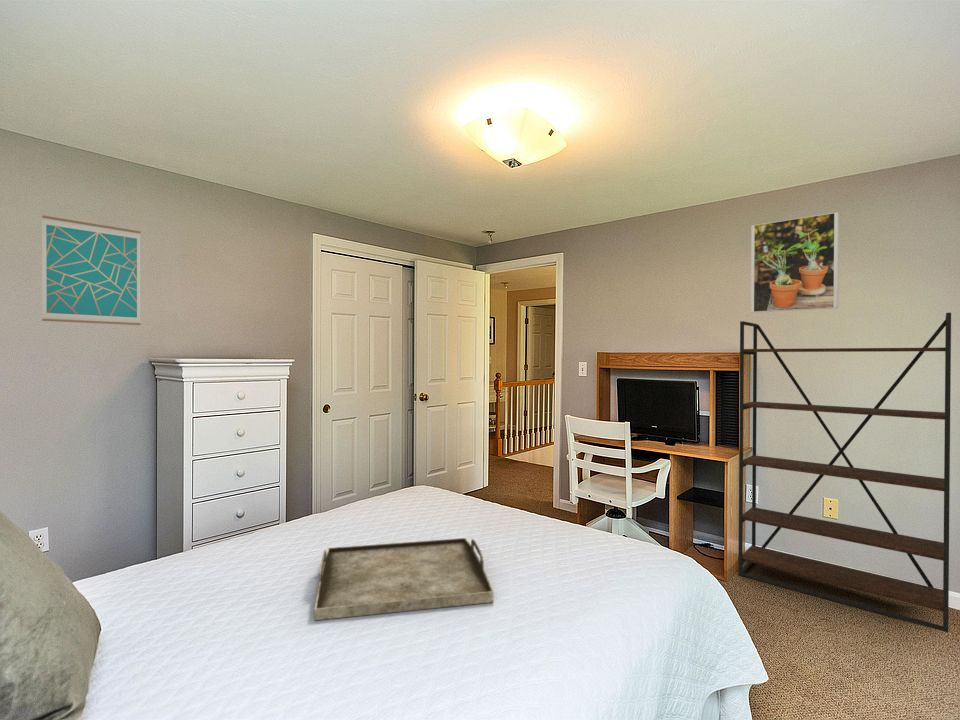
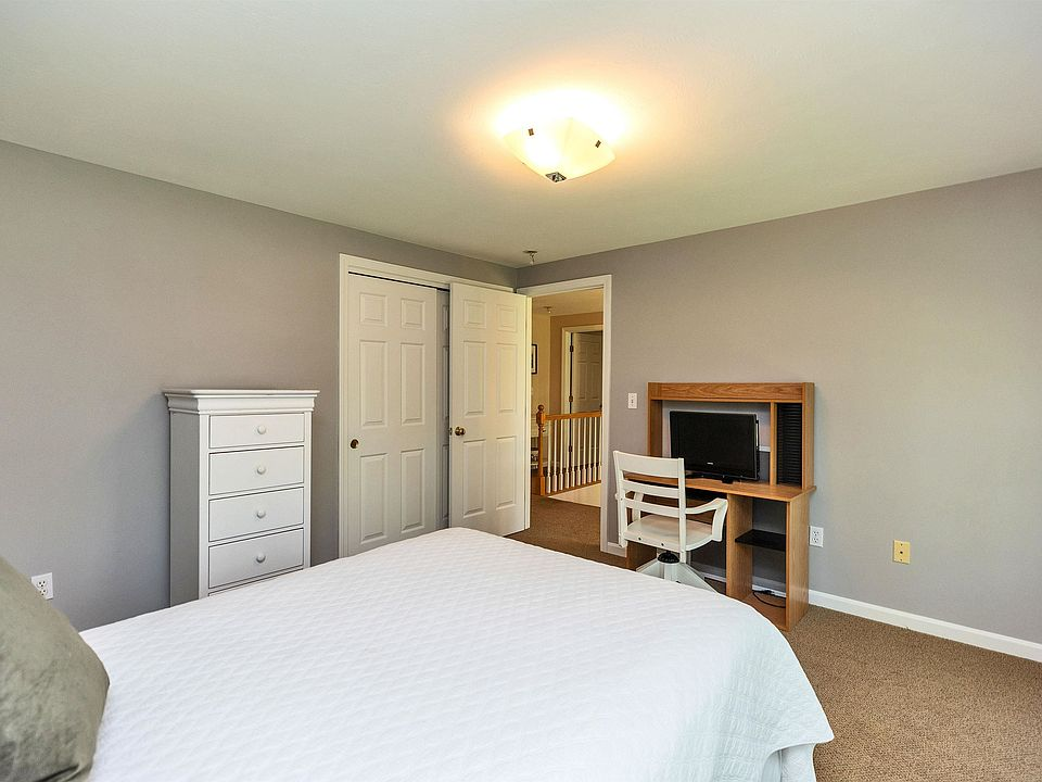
- bookshelf [737,312,952,633]
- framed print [750,211,840,314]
- wall art [41,214,142,326]
- serving tray [313,537,494,621]
